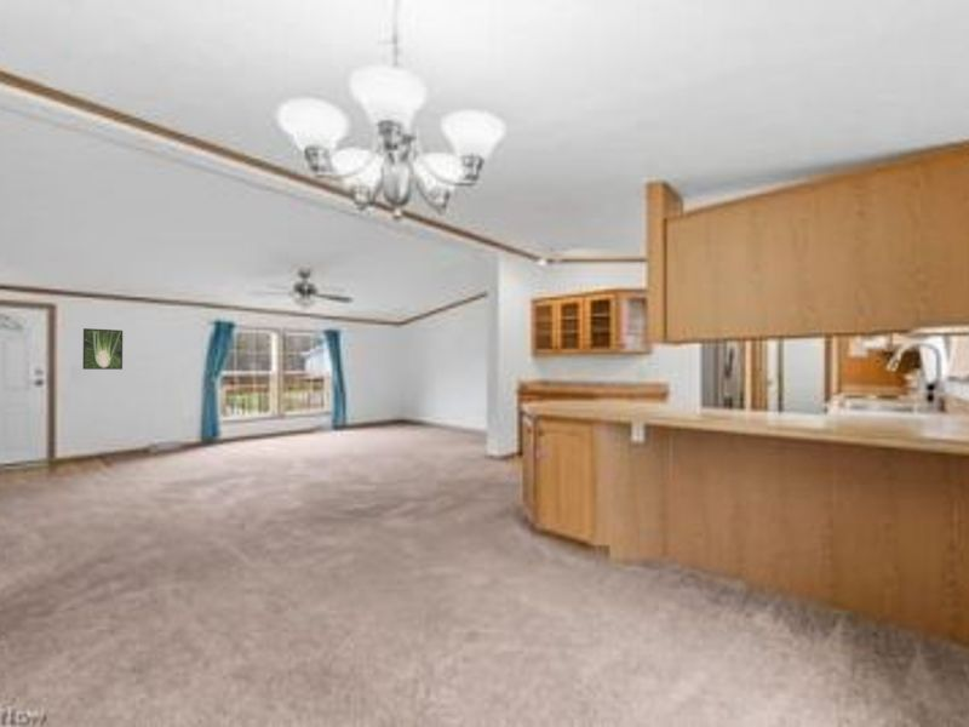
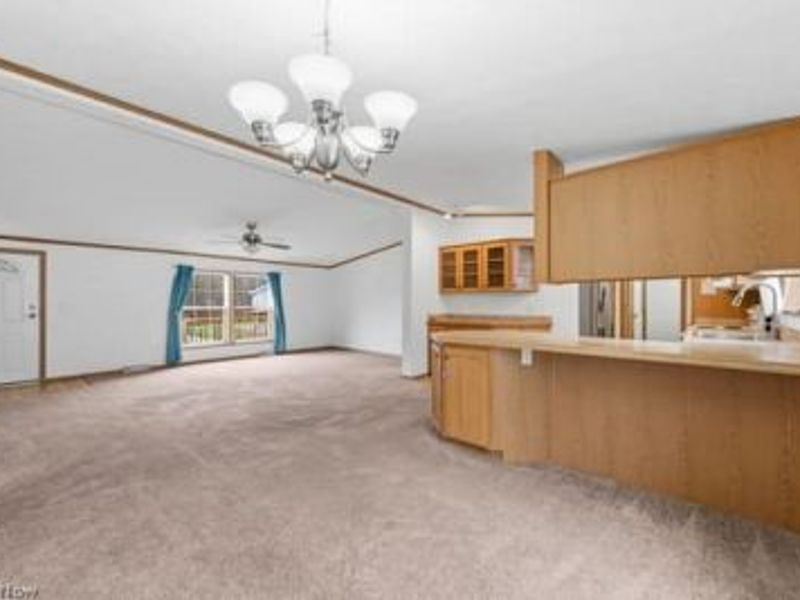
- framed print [82,327,124,371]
